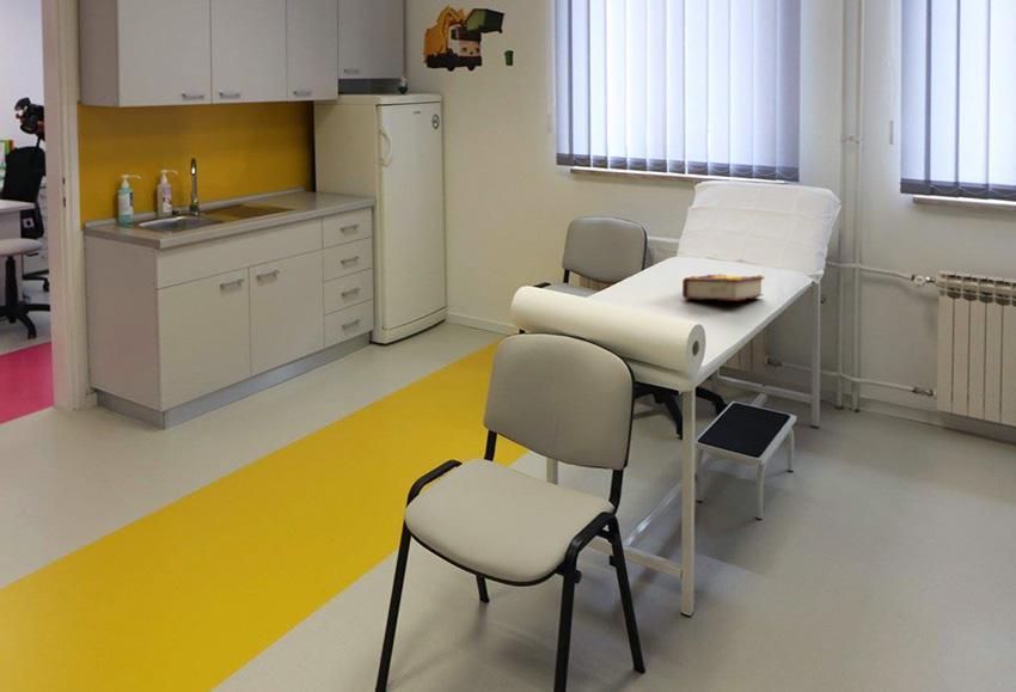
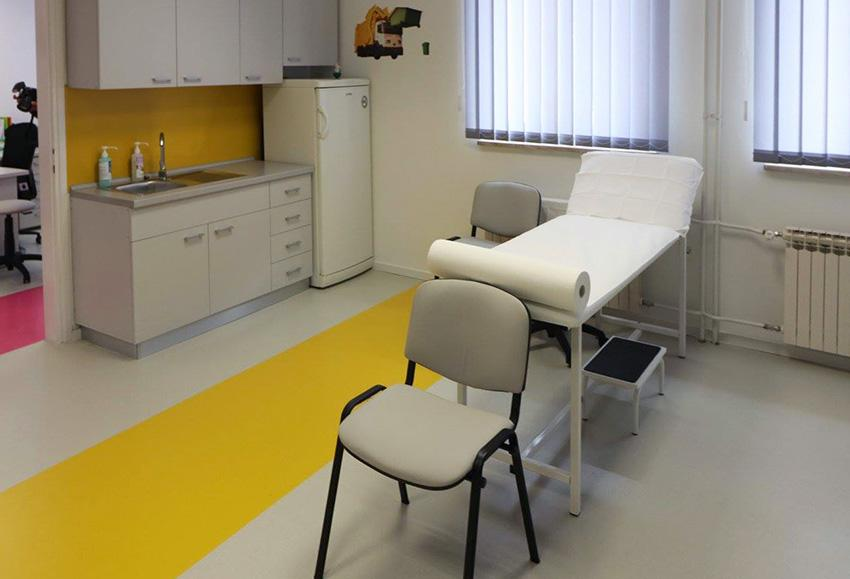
- book [681,272,765,302]
